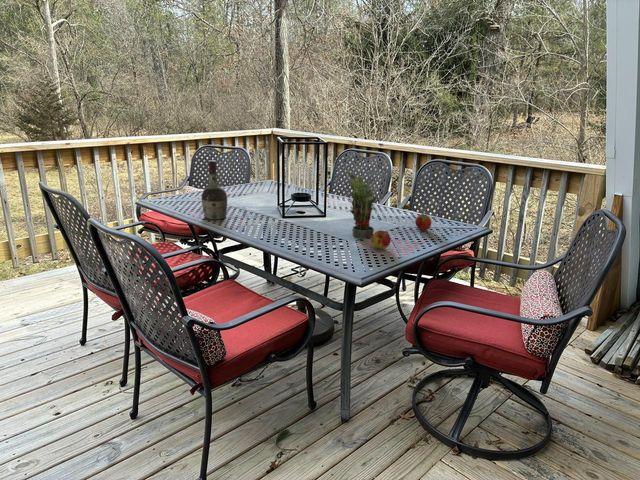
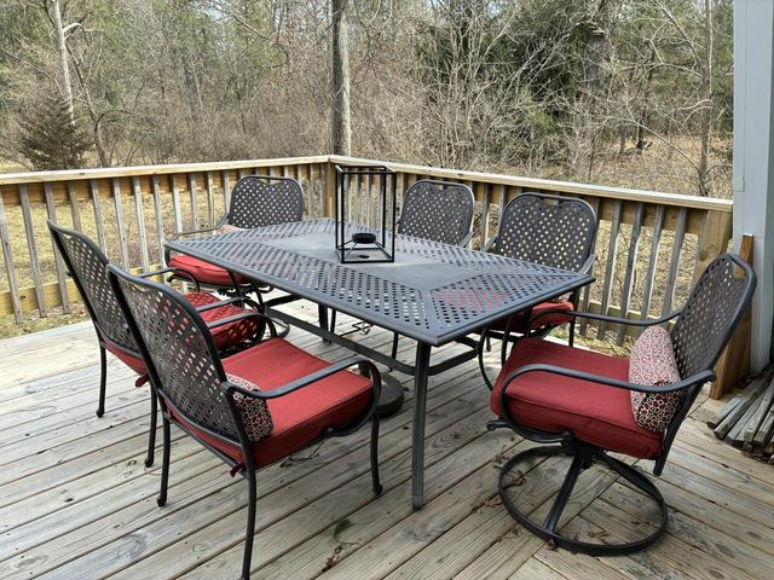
- apple [371,230,392,250]
- fruit [414,210,432,232]
- potted plant [346,169,385,239]
- cognac bottle [200,160,228,221]
